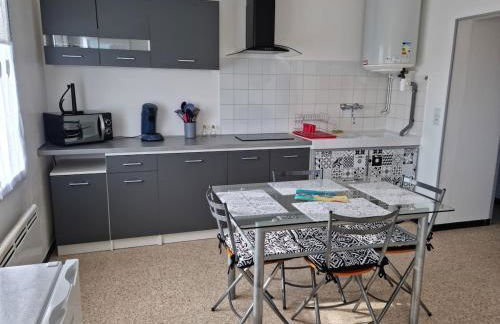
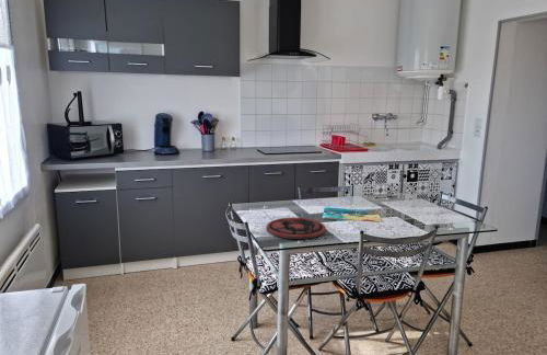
+ plate [266,217,327,240]
